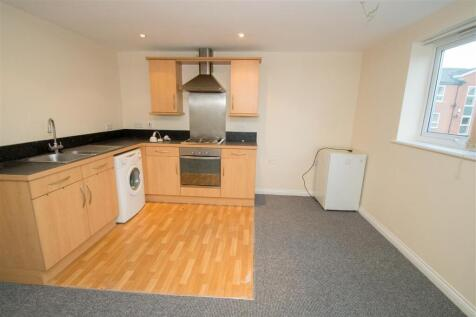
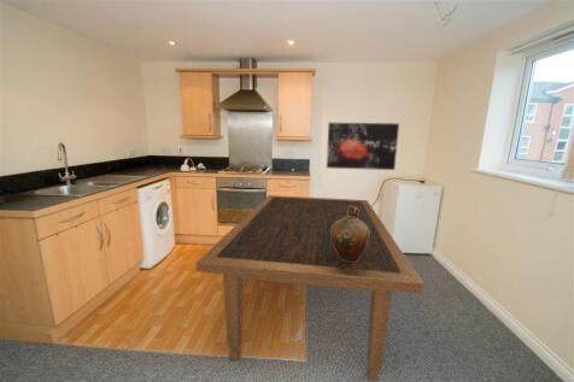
+ dining table [195,194,424,382]
+ wall art [326,122,400,171]
+ ceramic jug [332,206,369,261]
